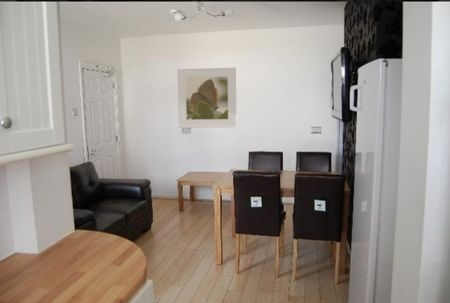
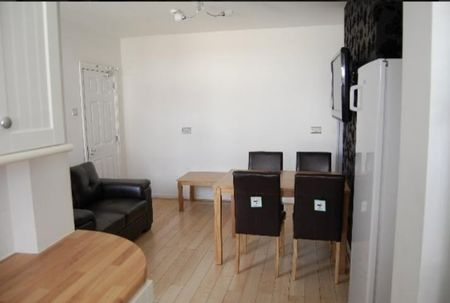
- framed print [176,67,237,129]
